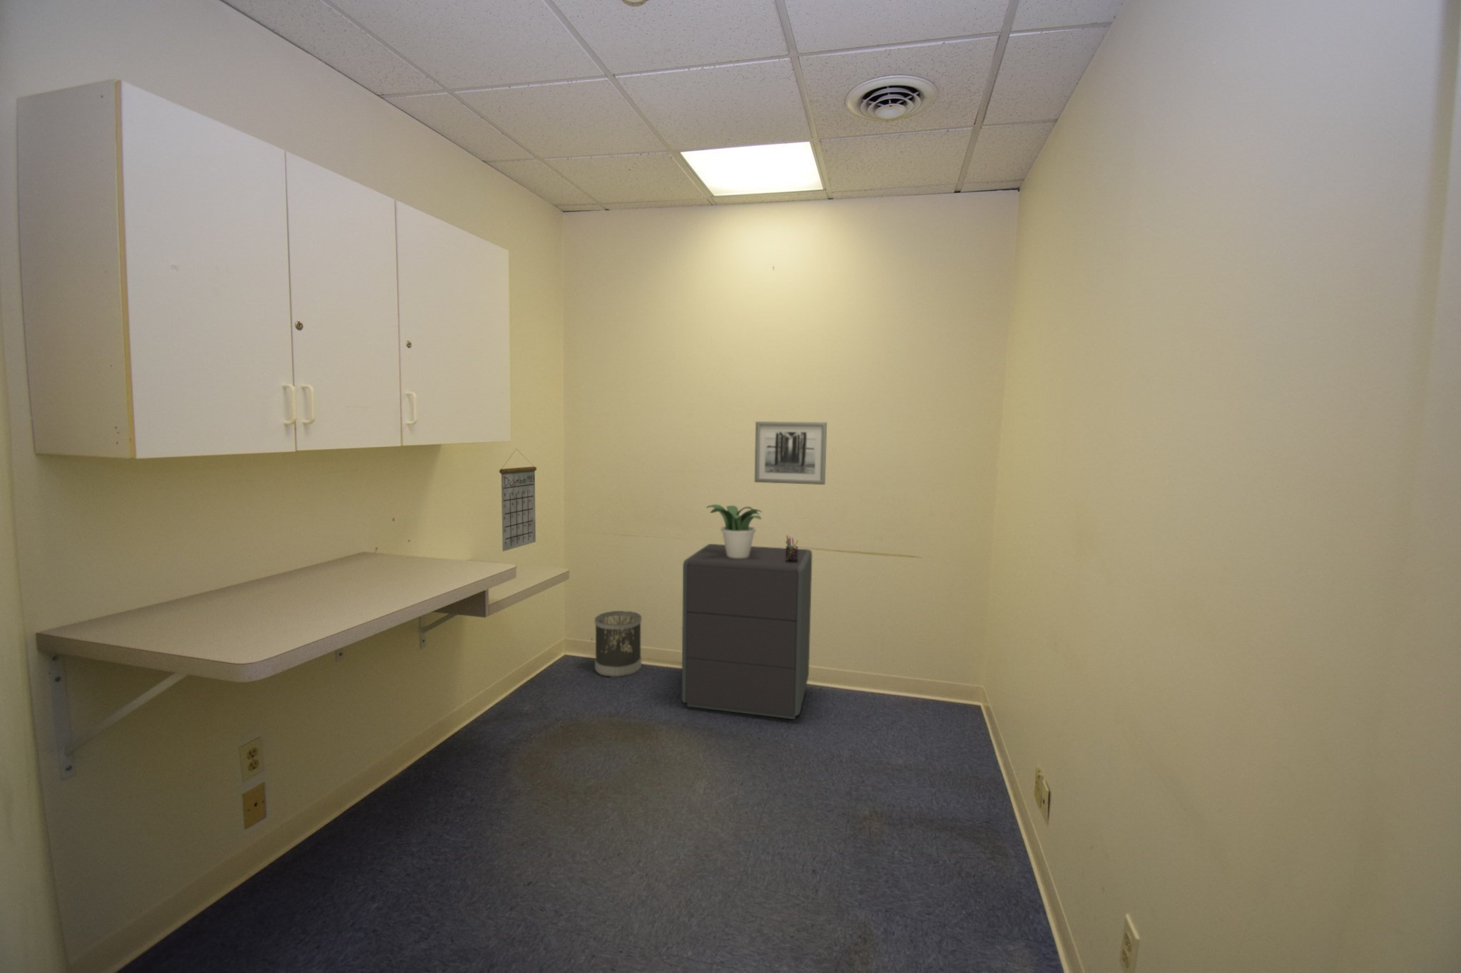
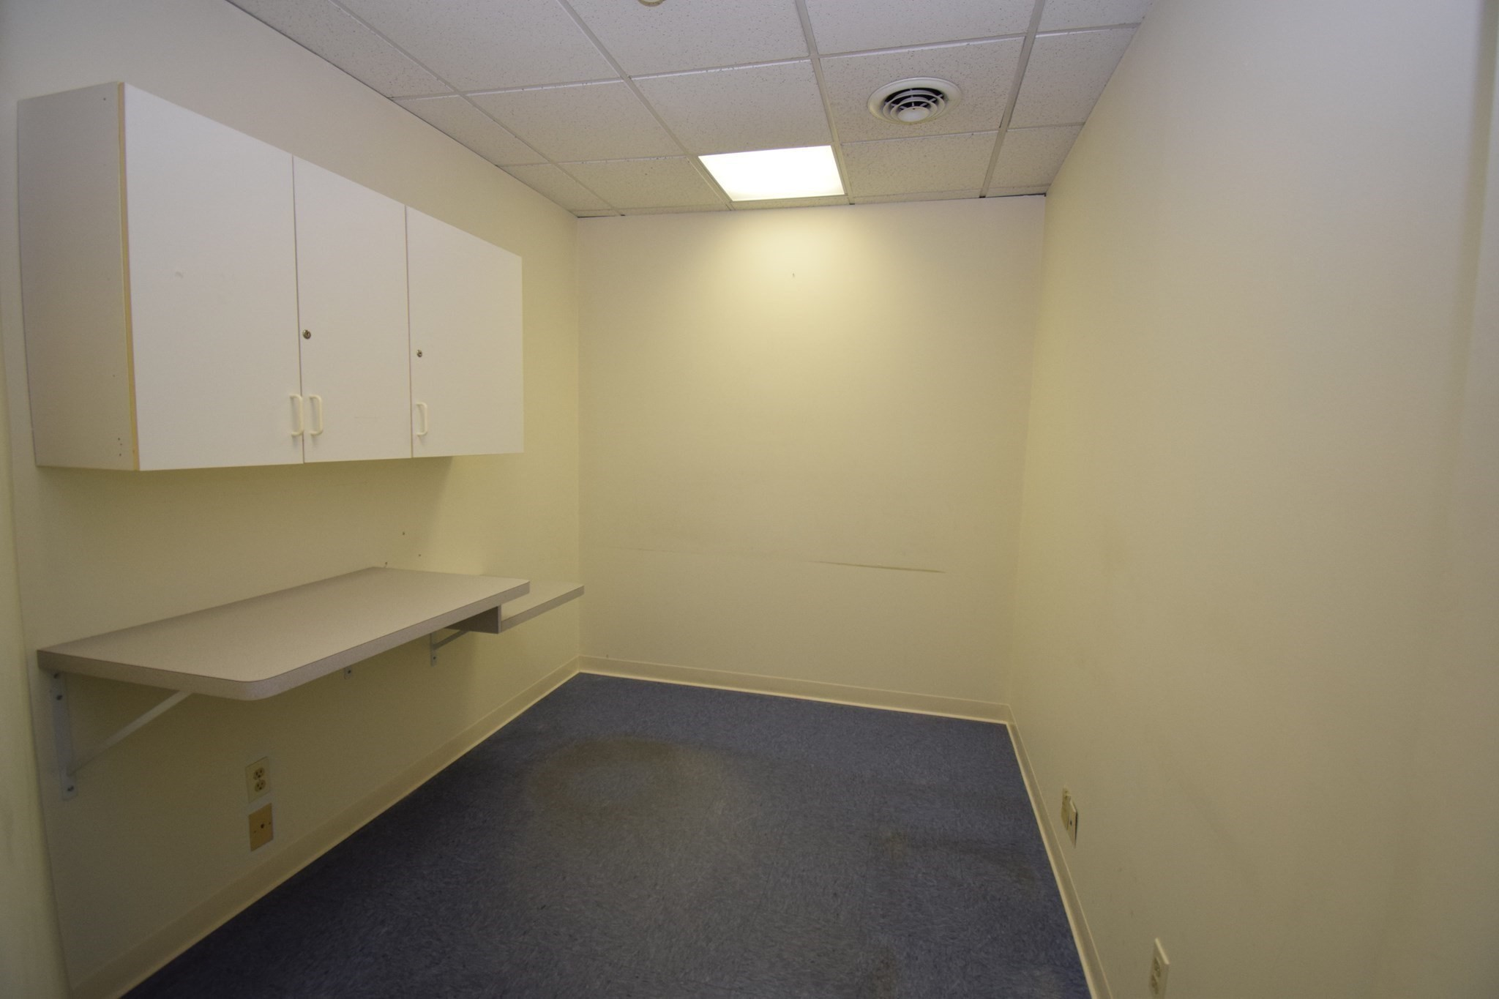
- wastebasket [594,610,642,678]
- calendar [499,448,538,553]
- pen holder [784,534,799,563]
- potted plant [706,504,763,558]
- filing cabinet [681,543,813,720]
- wall art [754,420,828,485]
